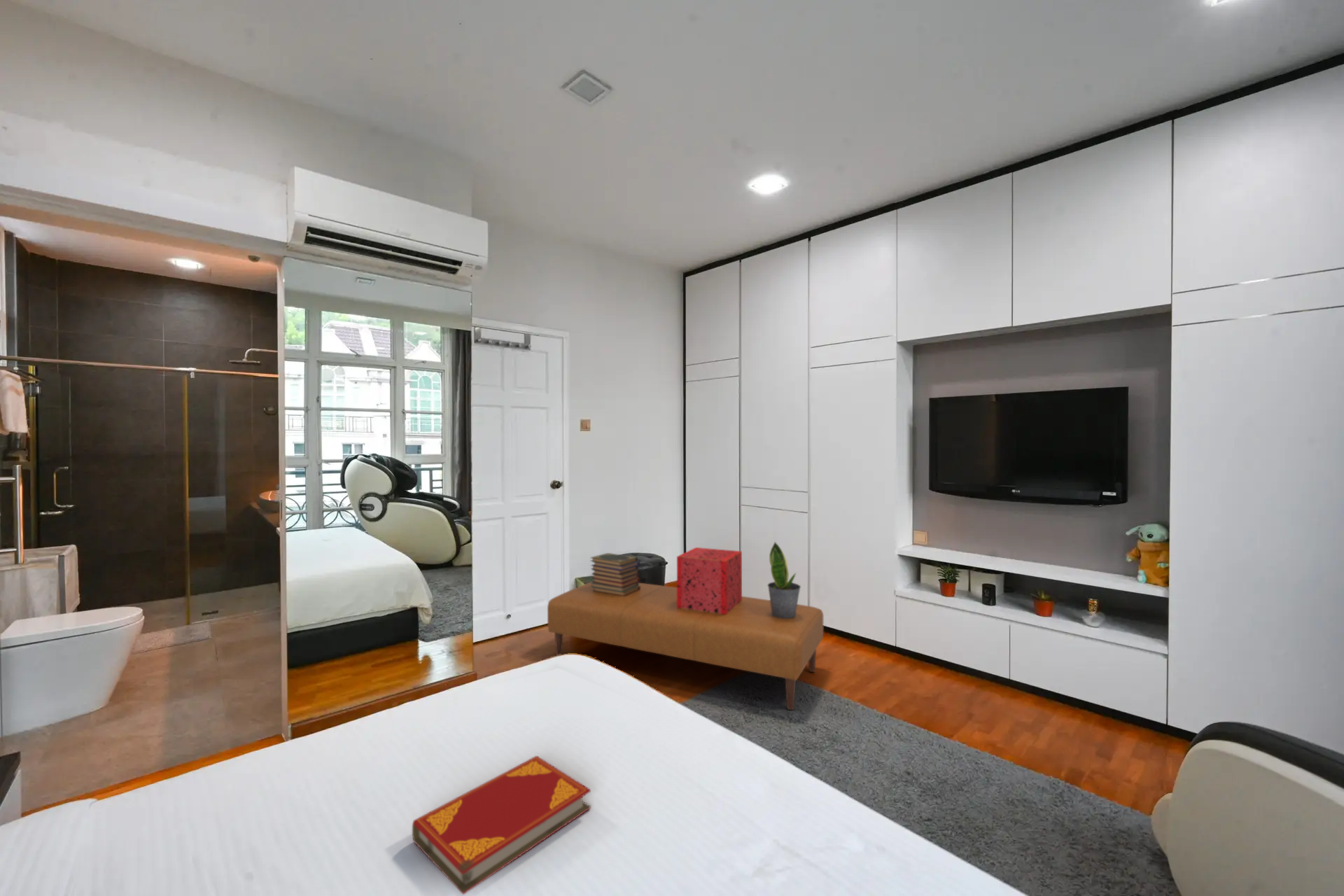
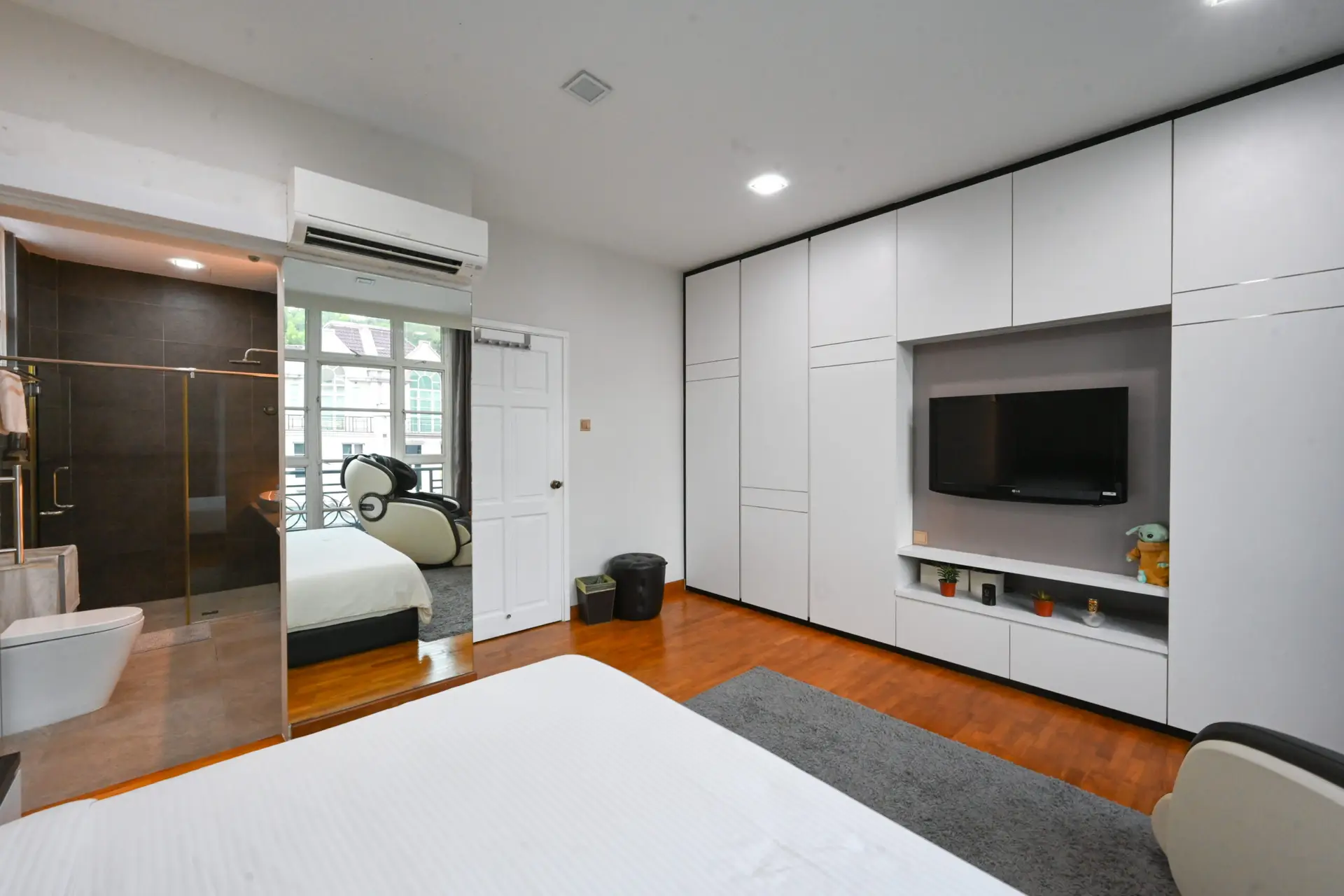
- decorative box [676,547,743,615]
- hardback book [412,755,591,895]
- book stack [590,552,640,596]
- ottoman [547,581,824,710]
- potted plant [766,541,802,619]
